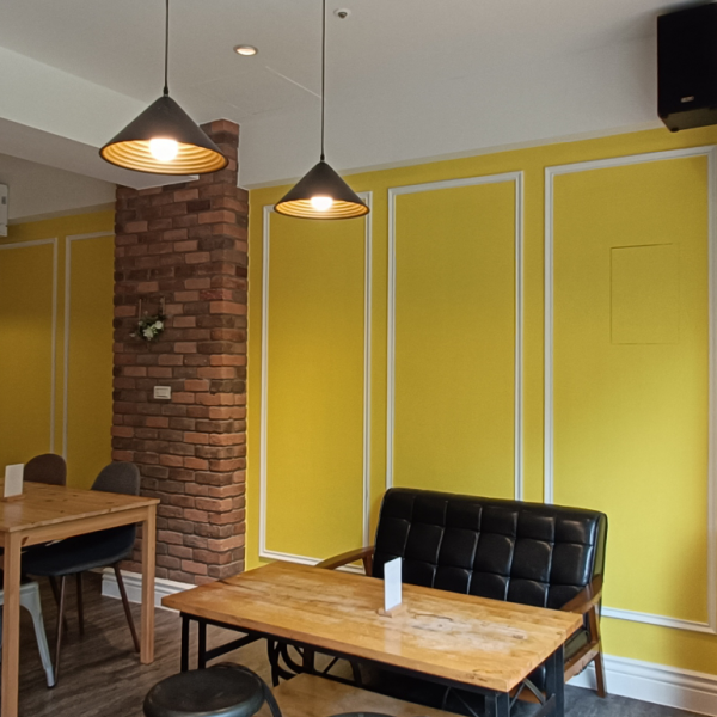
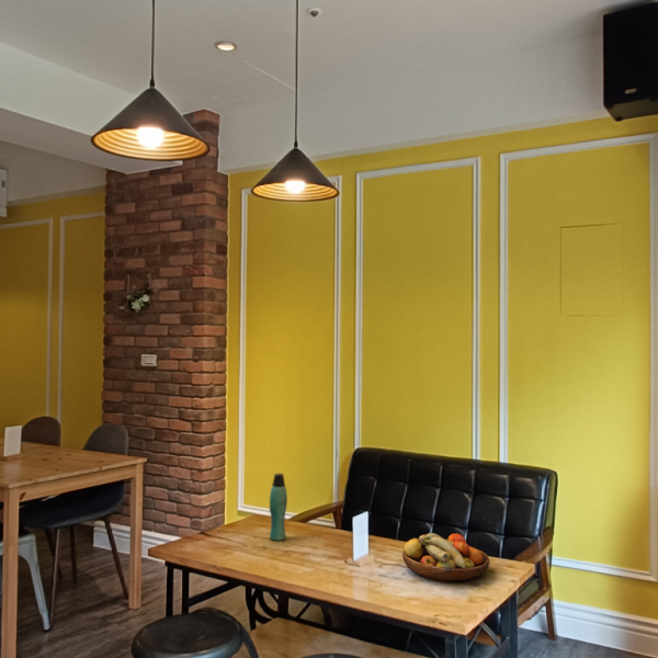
+ fruit bowl [401,532,490,582]
+ bottle [269,473,288,542]
